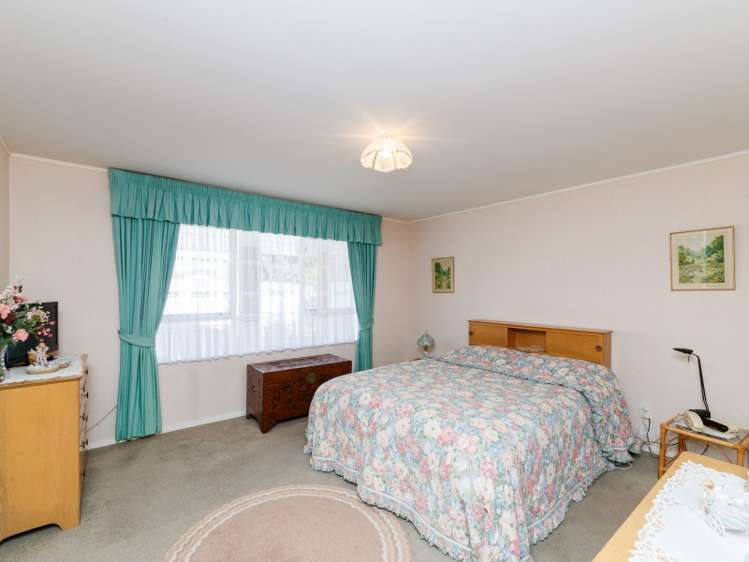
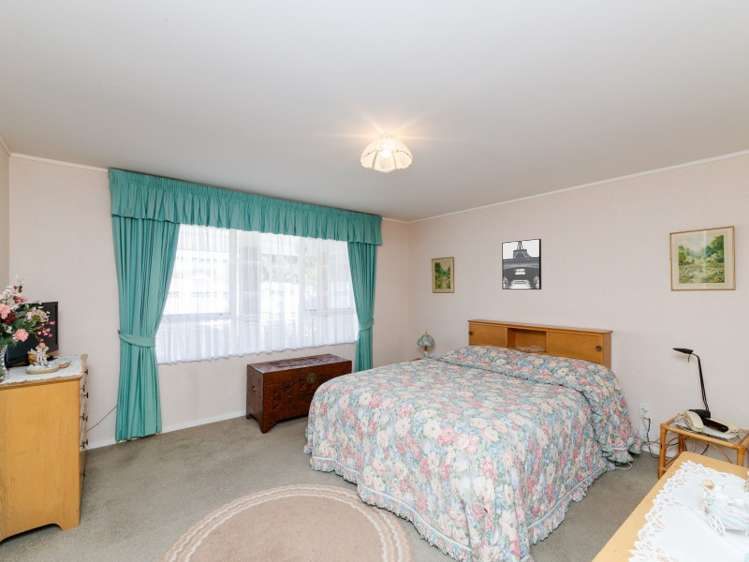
+ wall art [501,238,543,291]
